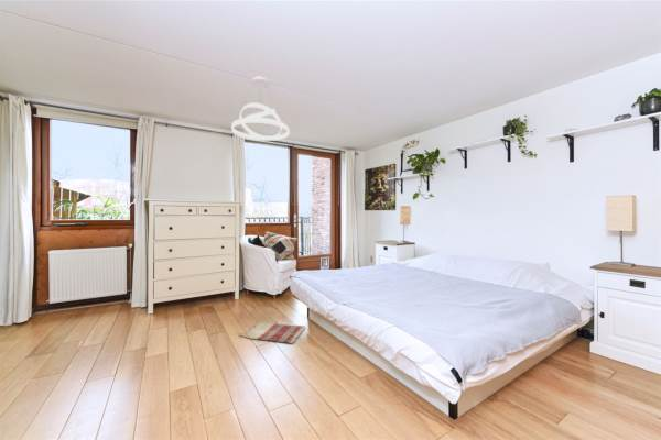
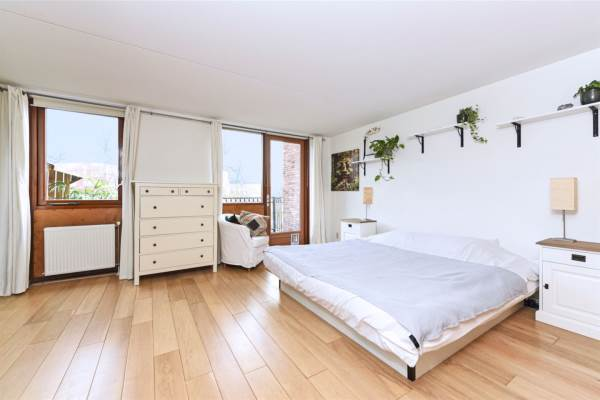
- rug [237,320,306,344]
- pendant light [230,76,290,142]
